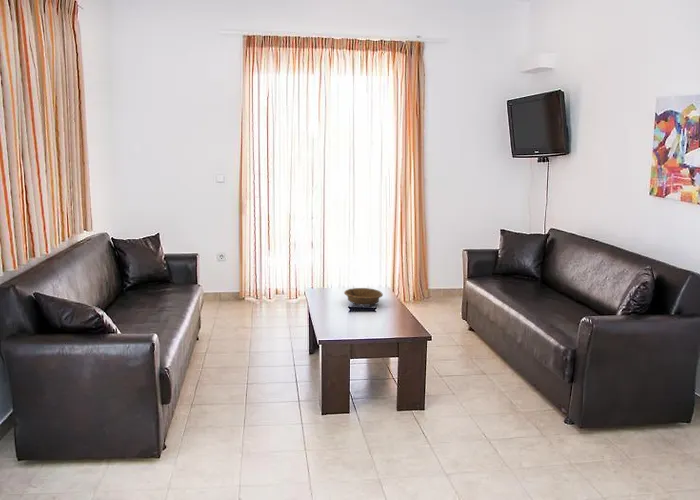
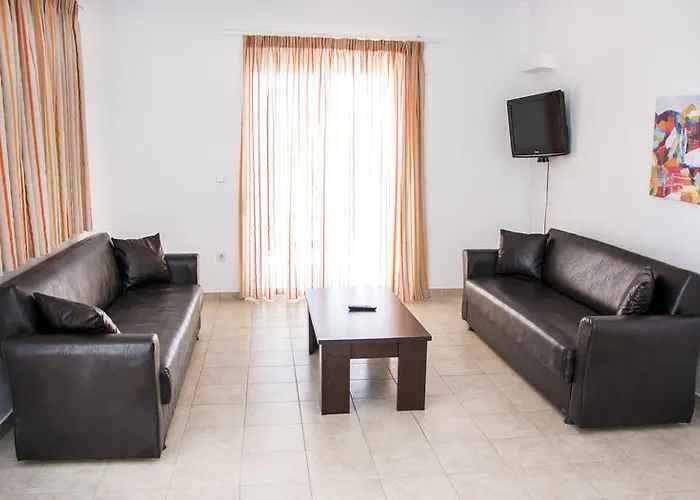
- decorative bowl [343,287,384,307]
